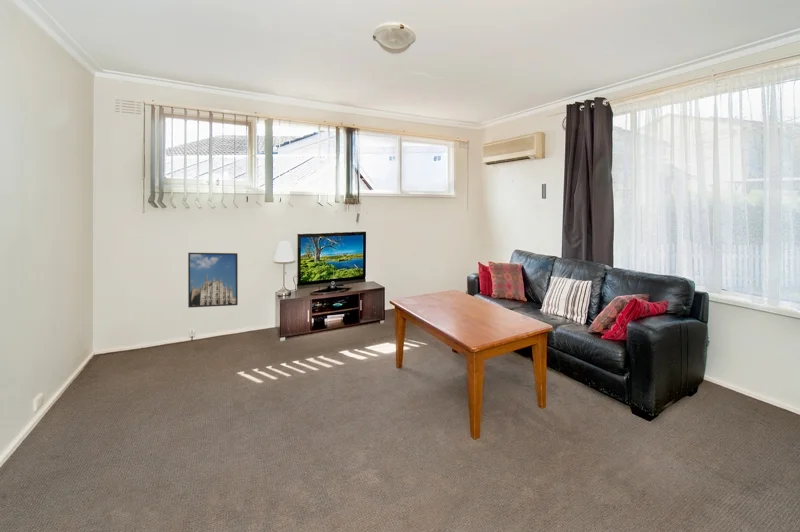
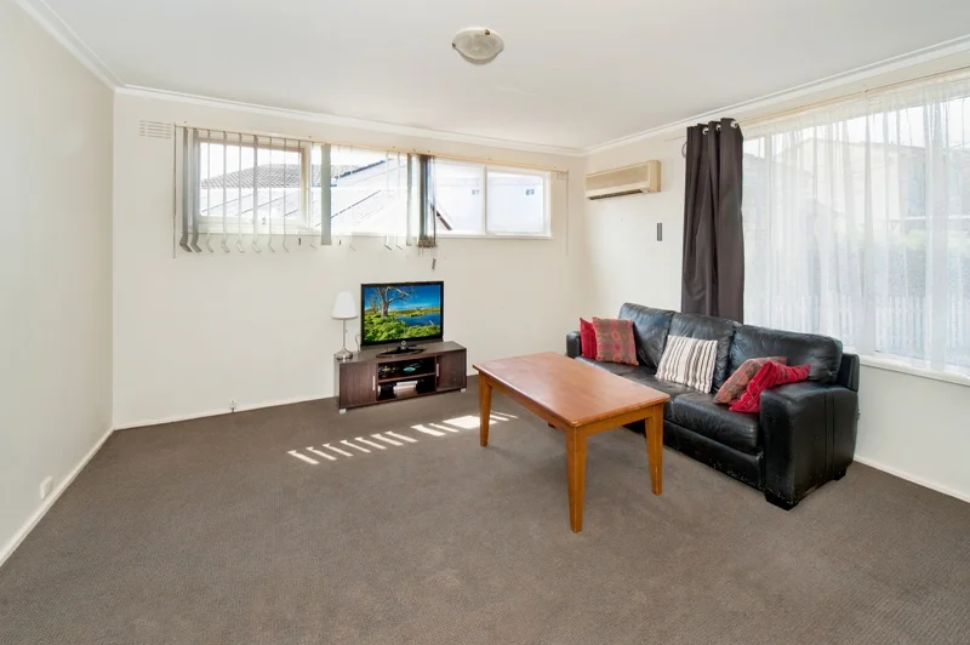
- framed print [187,252,239,309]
